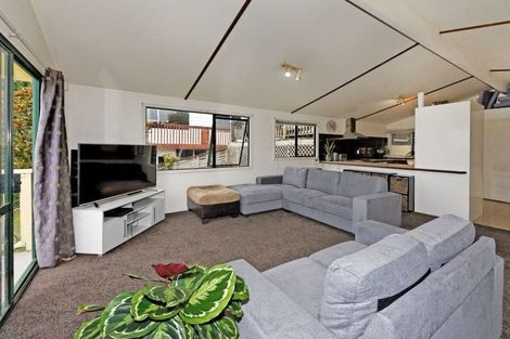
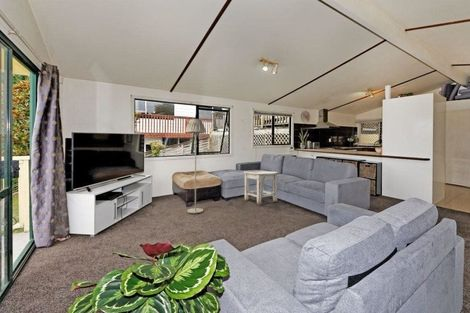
+ floor lamp [184,118,207,214]
+ stool [242,170,280,205]
